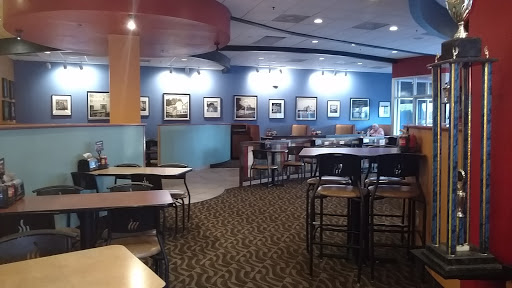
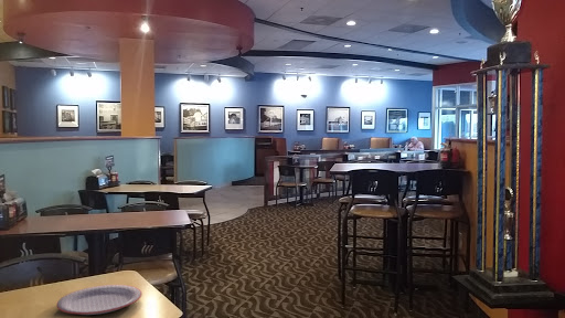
+ plate [55,284,143,316]
